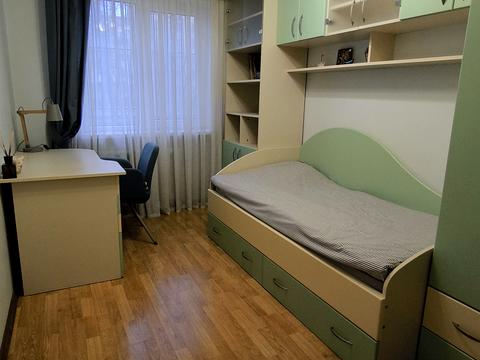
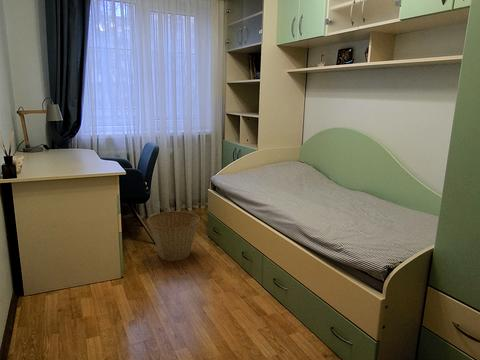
+ basket [146,210,201,261]
